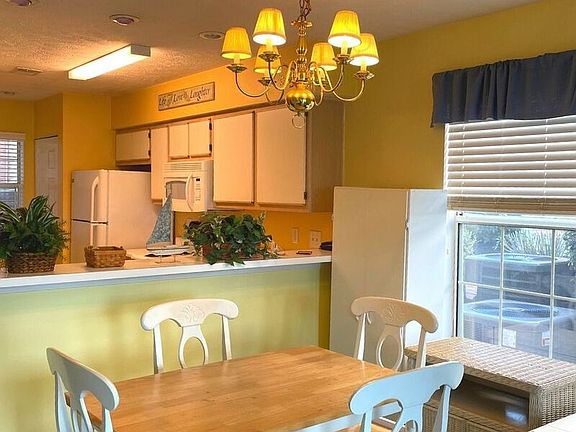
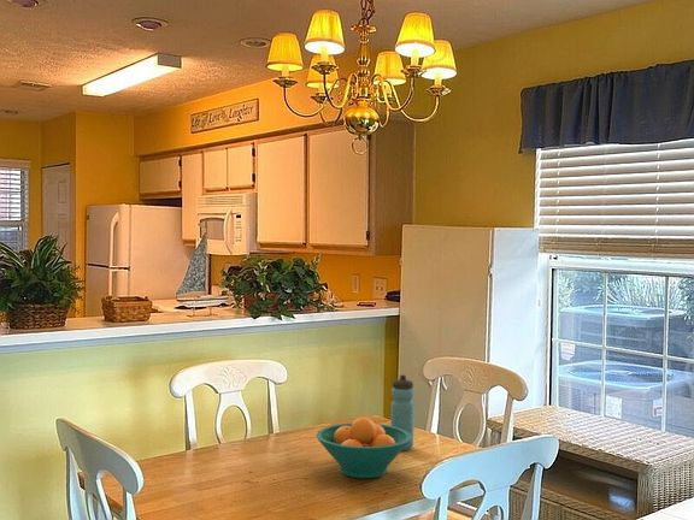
+ water bottle [389,374,416,451]
+ fruit bowl [316,416,412,479]
